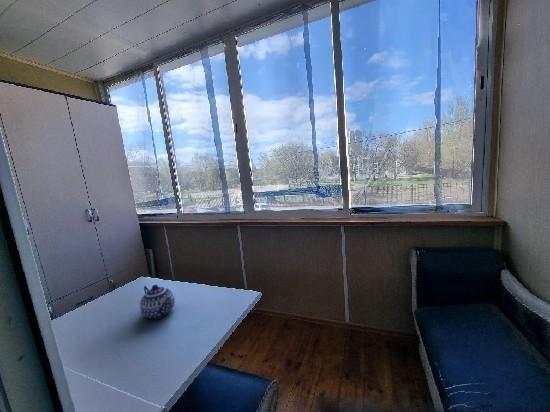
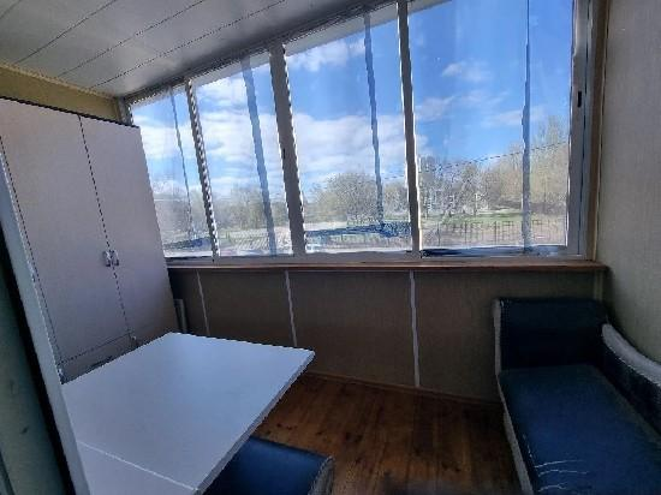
- teapot [139,284,176,320]
